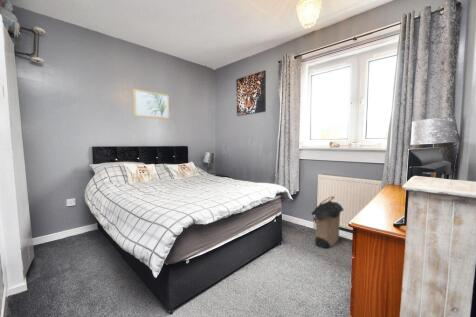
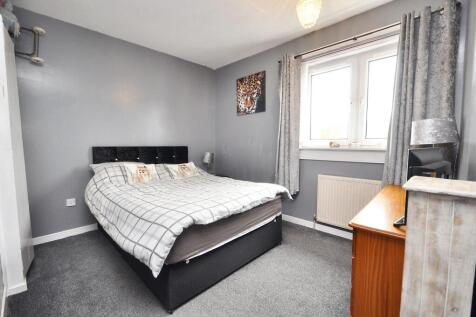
- laundry hamper [310,195,345,250]
- wall art [132,88,171,120]
